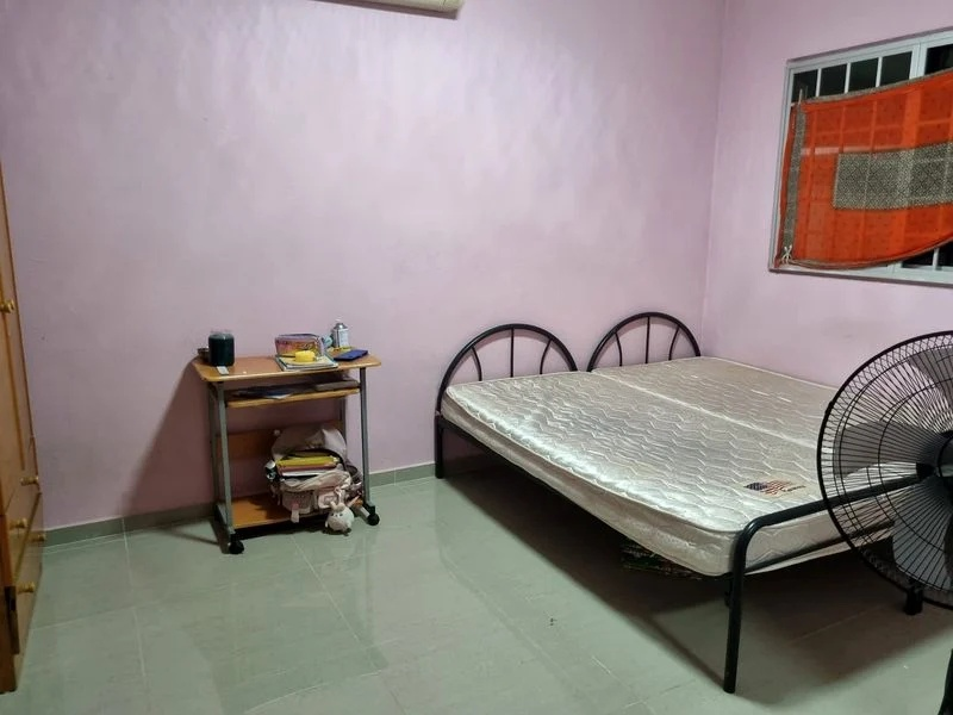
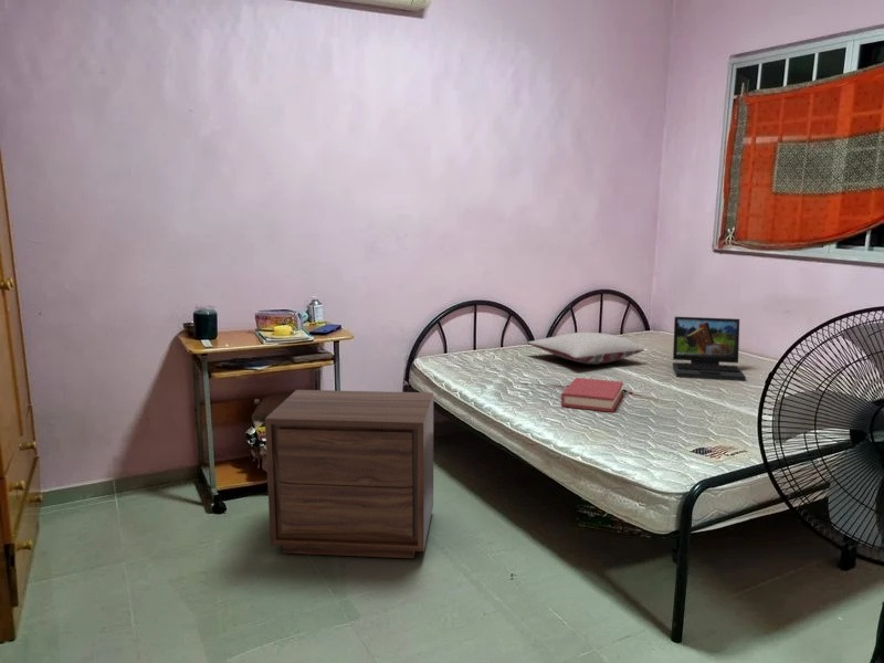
+ laptop [672,316,747,382]
+ nightstand [264,389,434,559]
+ pillow [527,332,645,366]
+ hardback book [560,377,624,413]
